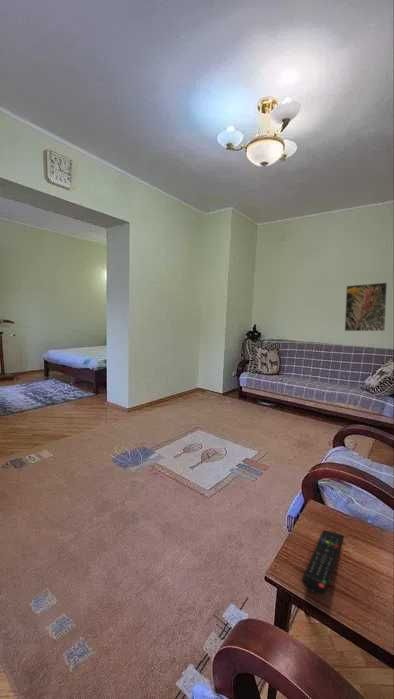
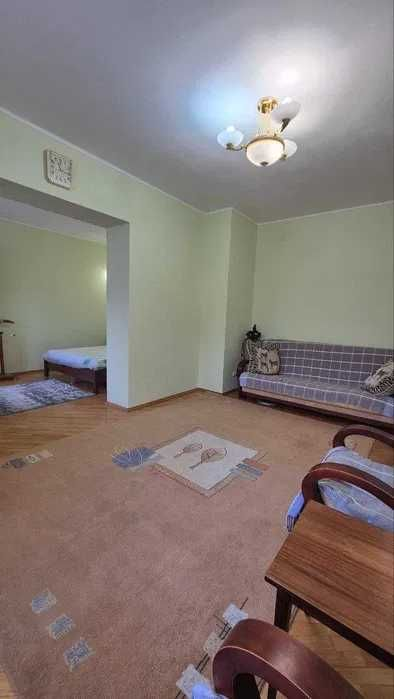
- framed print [344,282,388,332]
- remote control [301,529,345,596]
